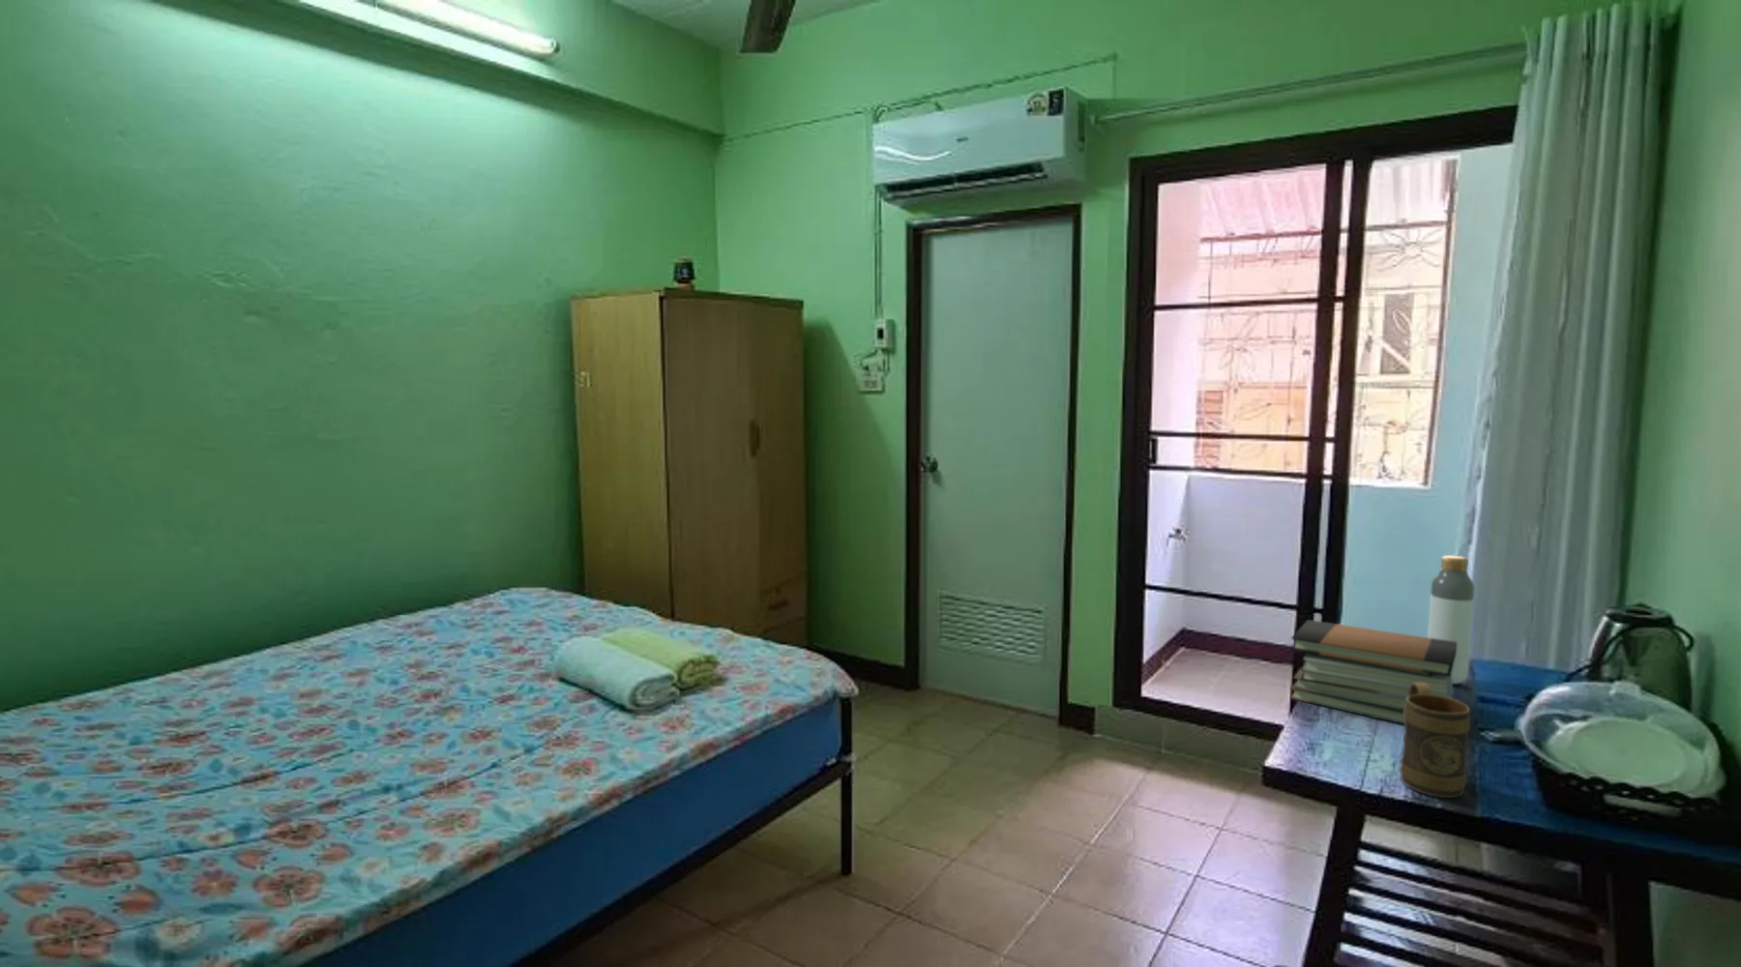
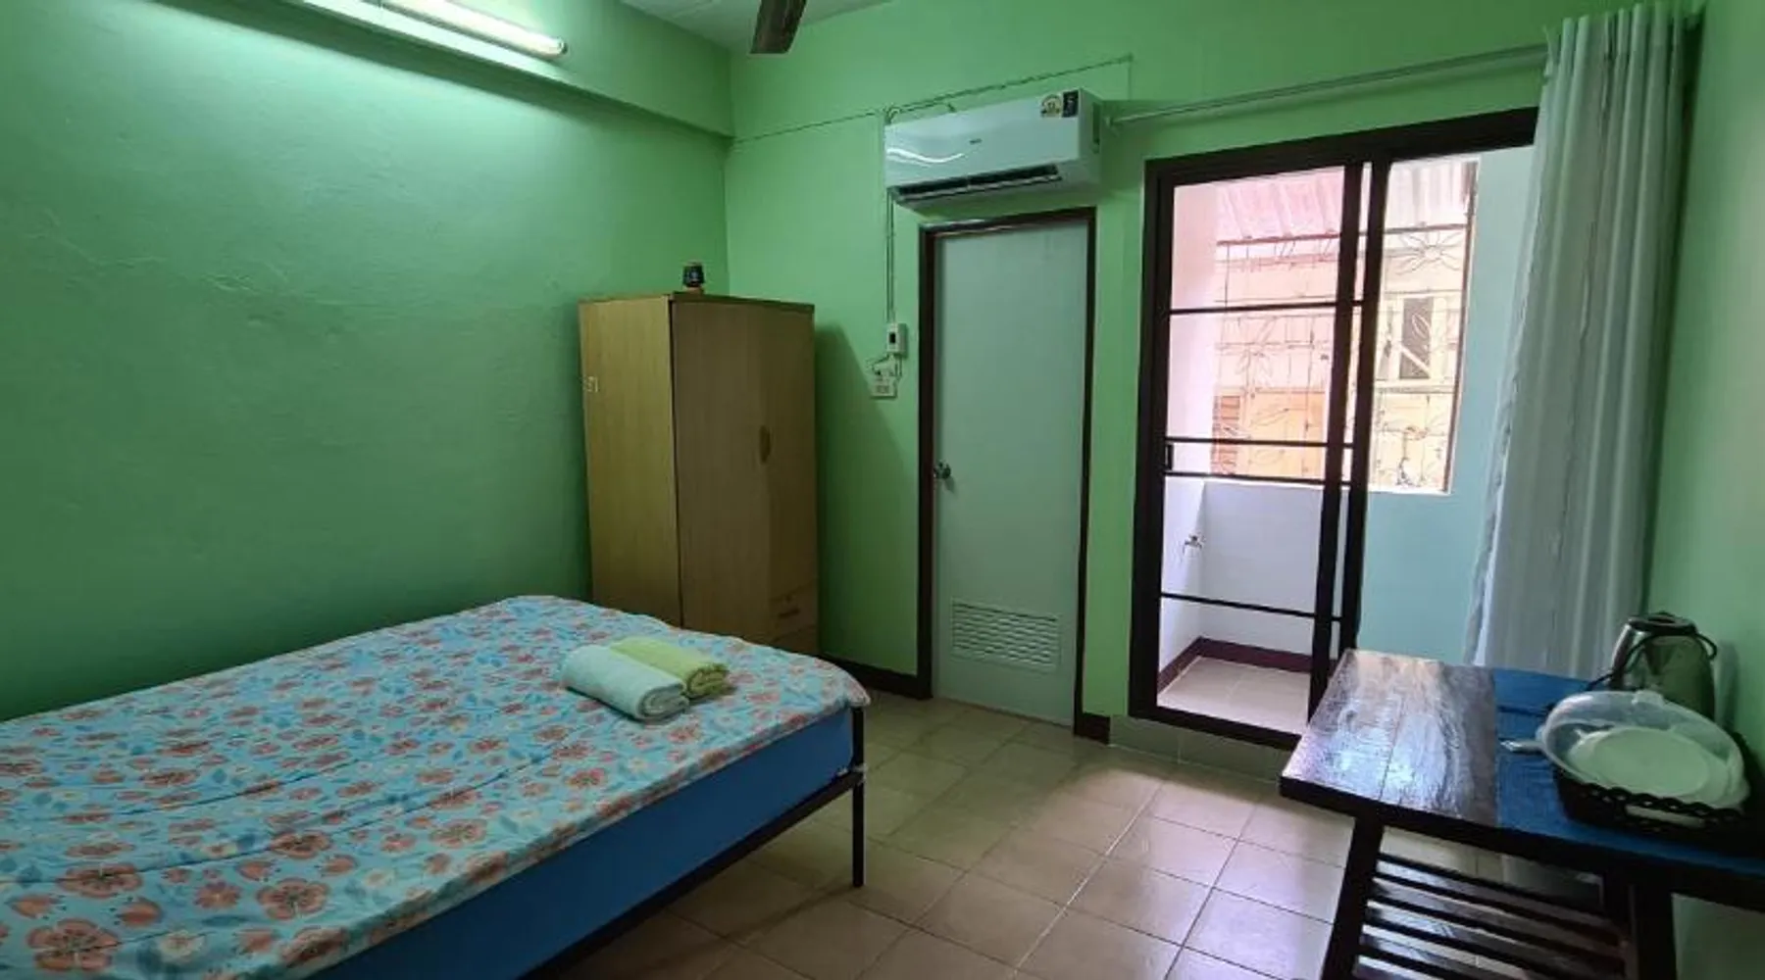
- mug [1398,682,1471,799]
- bottle [1427,554,1475,685]
- book stack [1288,619,1456,725]
